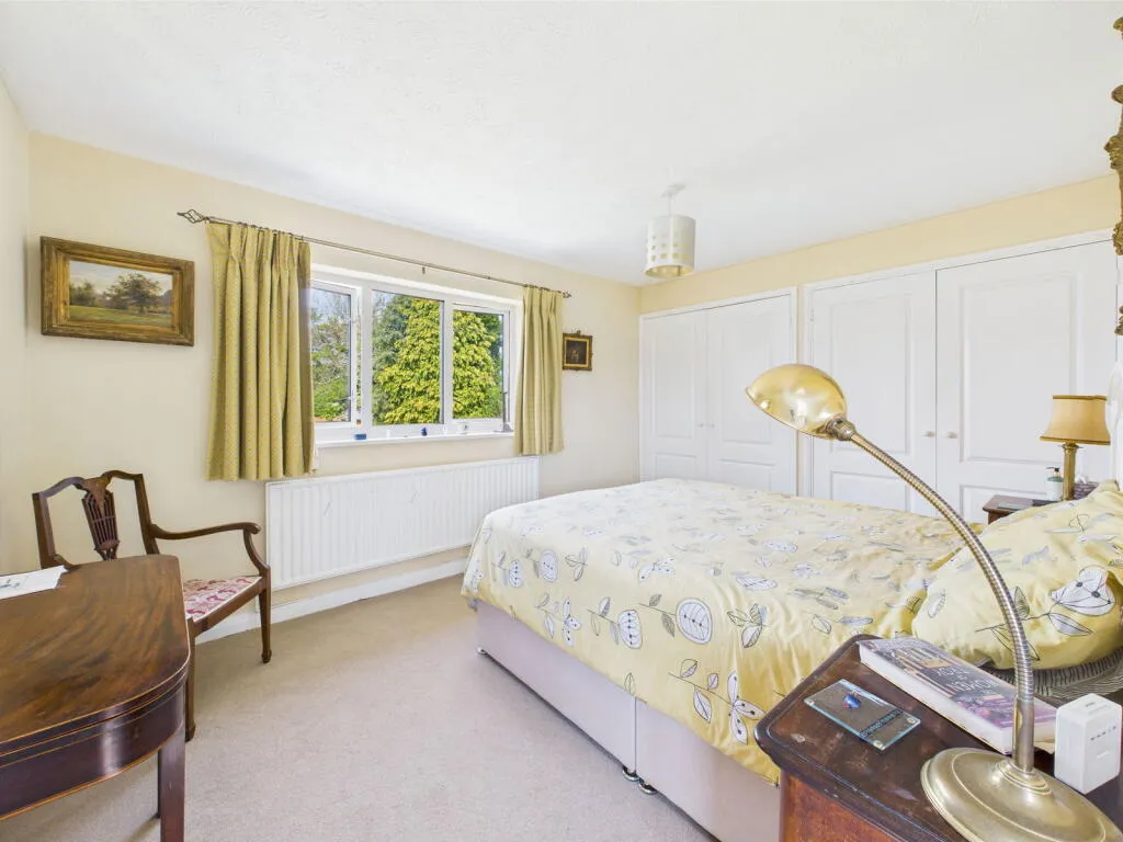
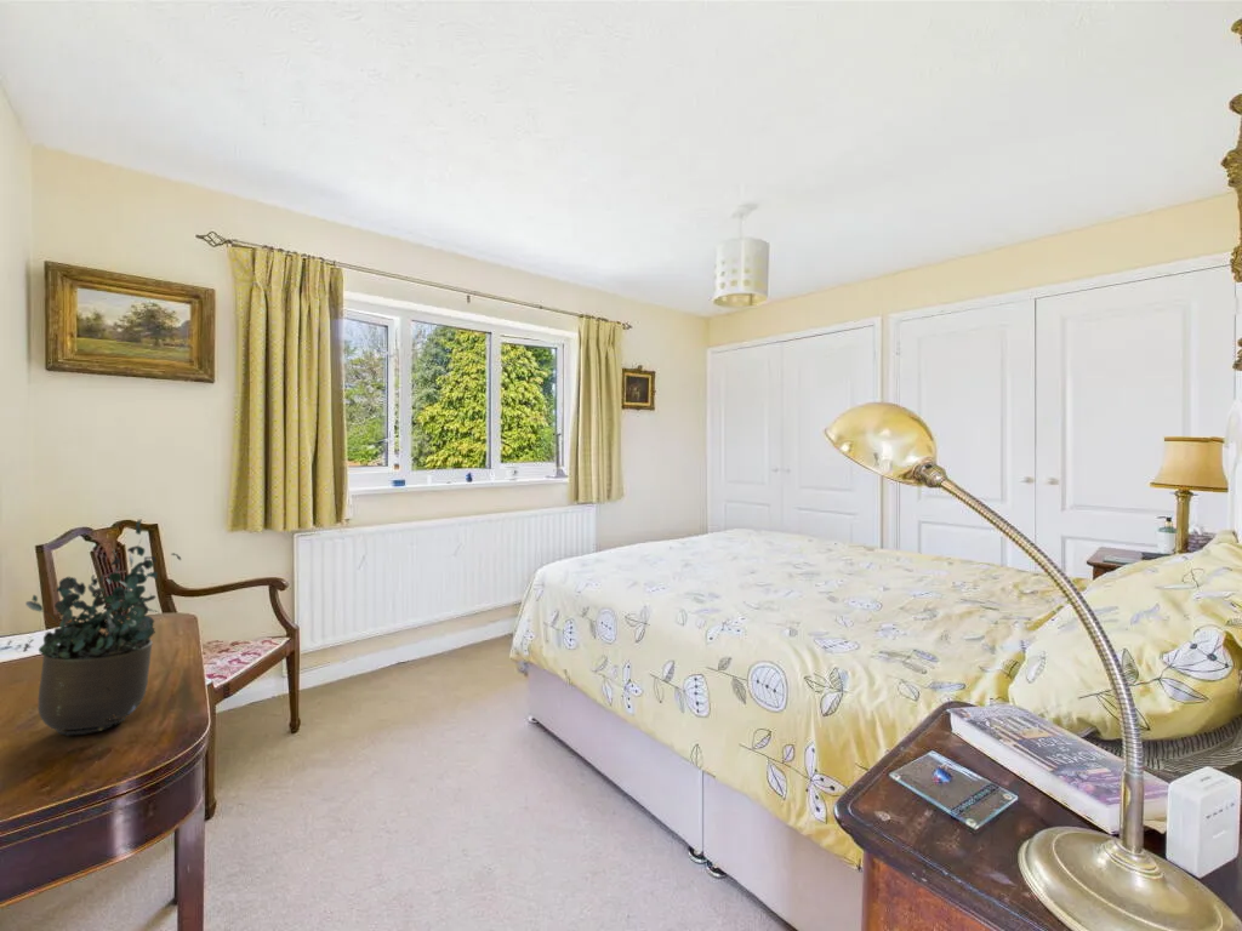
+ potted plant [22,518,182,737]
